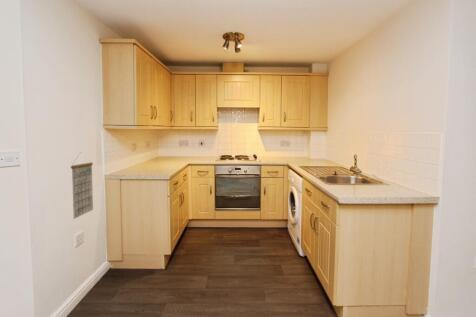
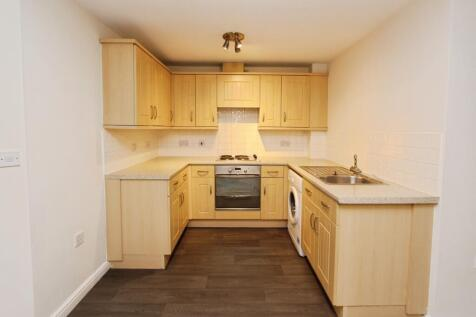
- calendar [70,152,94,220]
